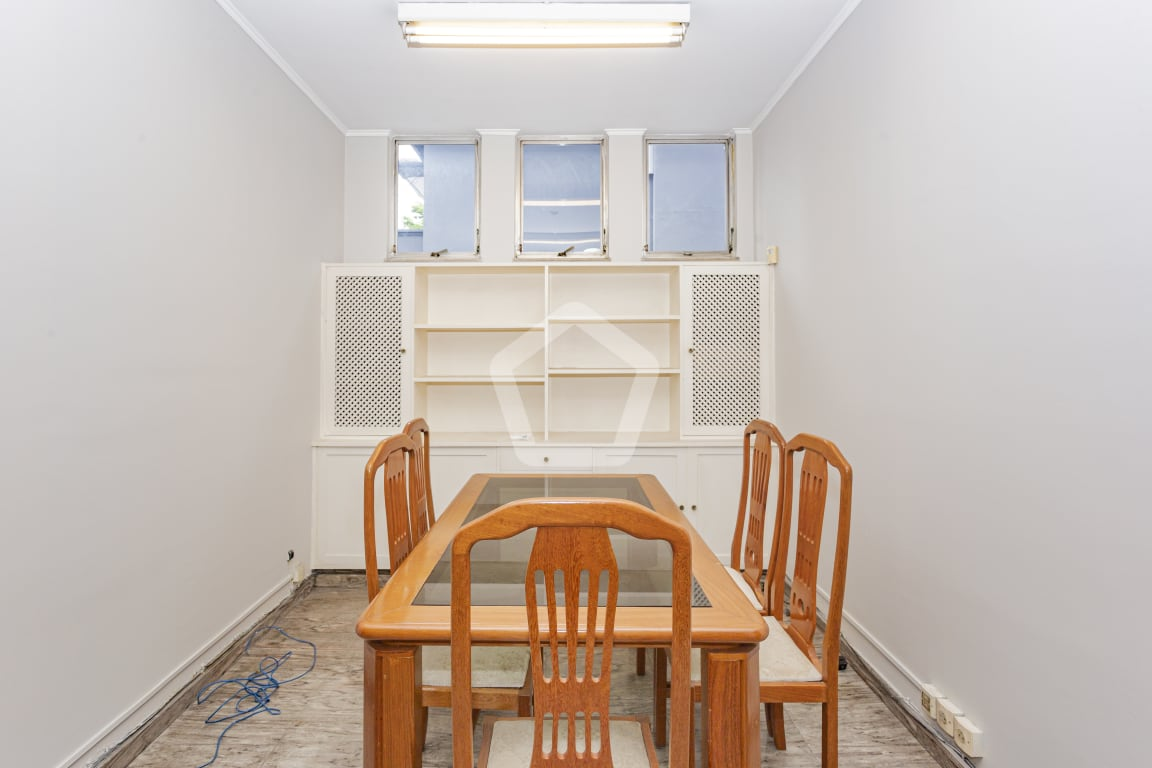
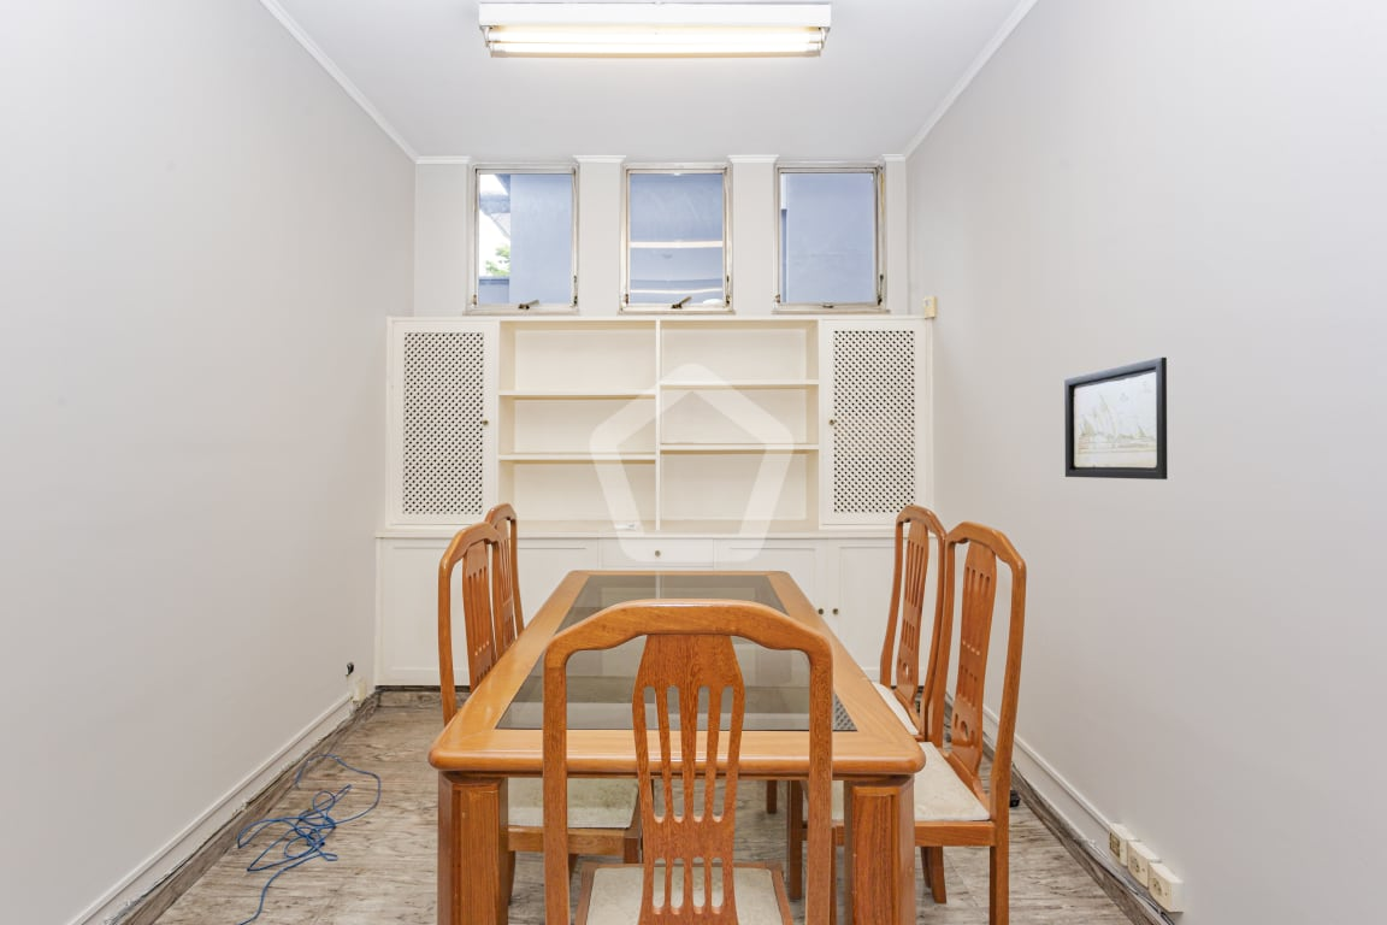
+ wall art [1063,357,1168,481]
